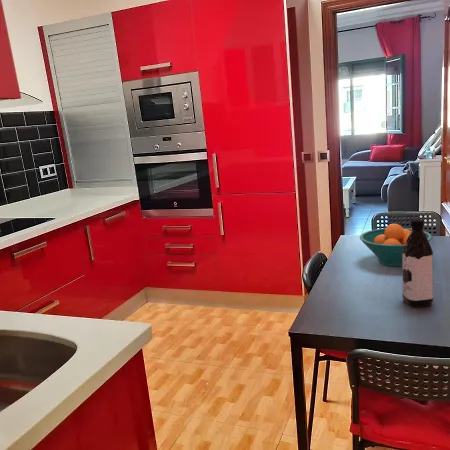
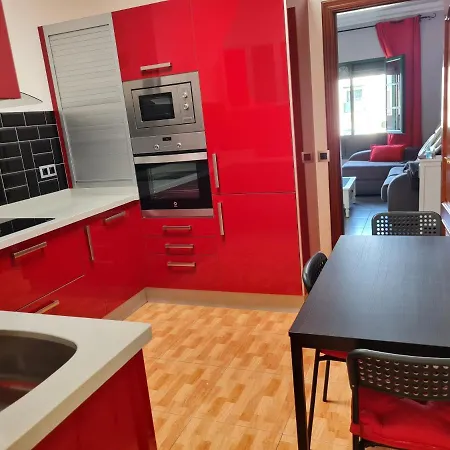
- water bottle [402,218,434,308]
- fruit bowl [359,223,433,267]
